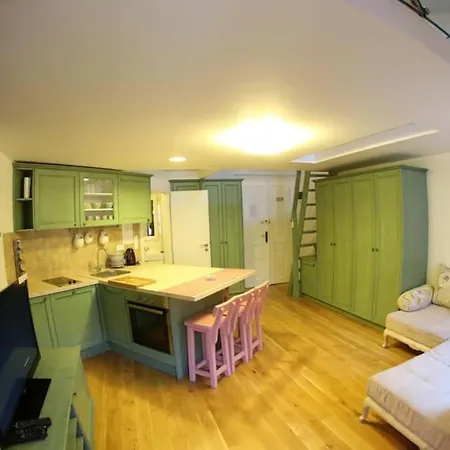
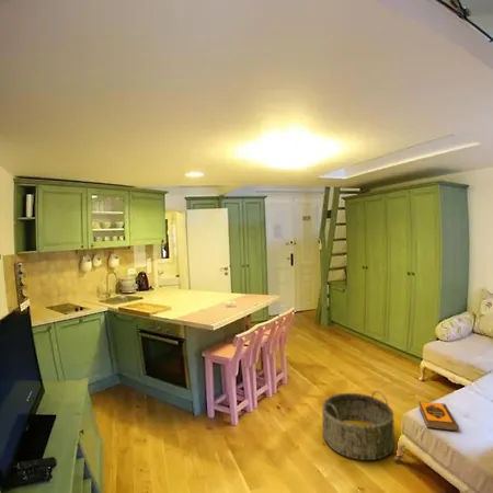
+ hardback book [417,401,460,432]
+ basket [321,390,395,461]
